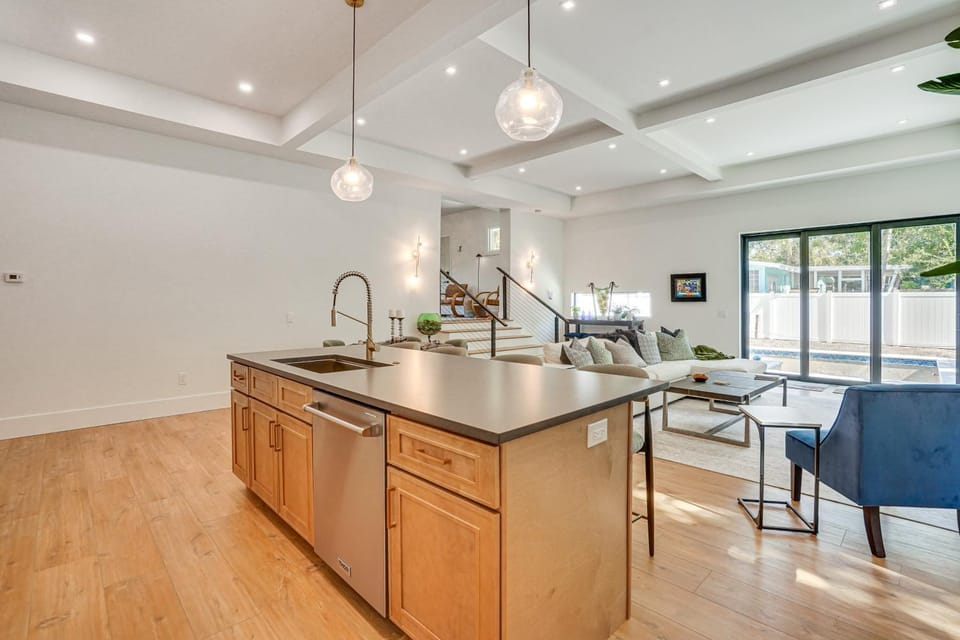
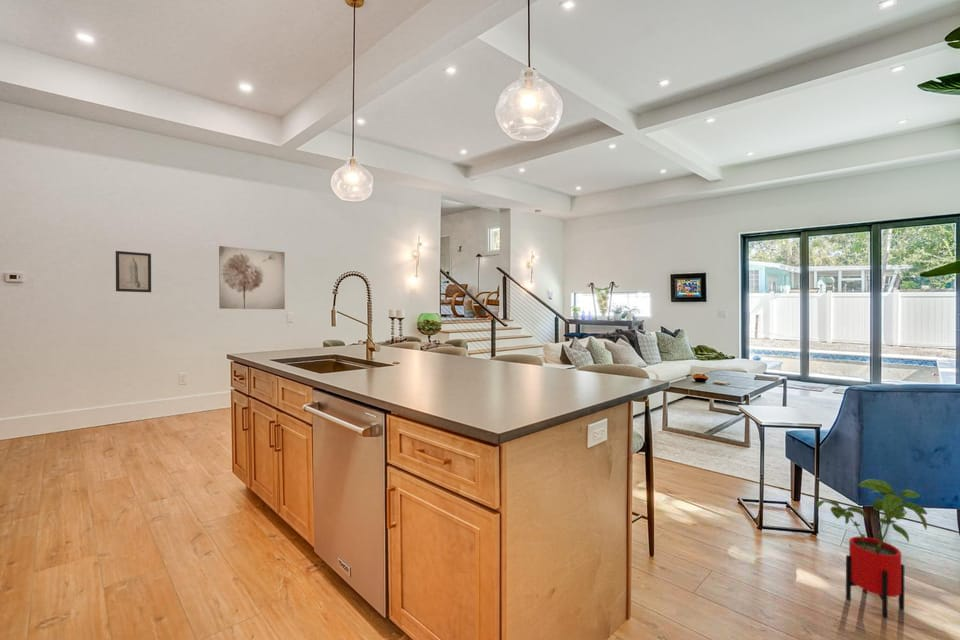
+ wall art [115,250,152,293]
+ wall art [218,245,286,310]
+ house plant [816,478,928,620]
